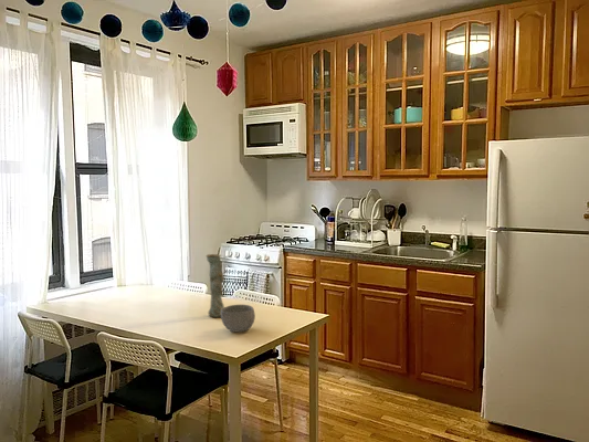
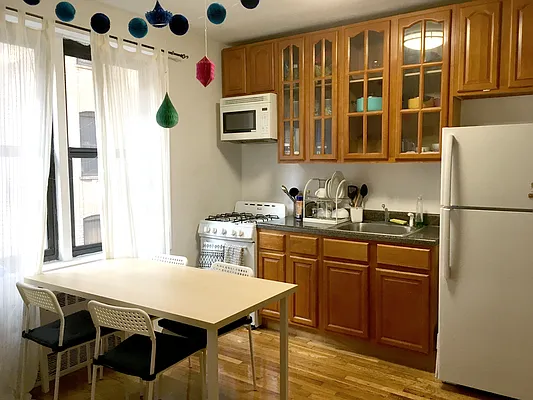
- vase [204,253,225,318]
- bowl [220,304,256,333]
